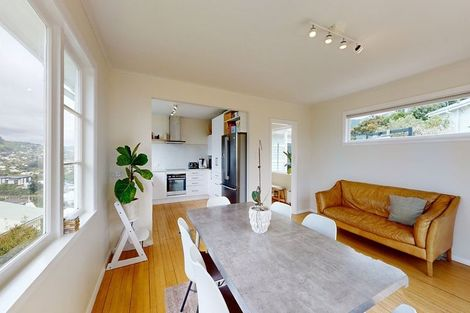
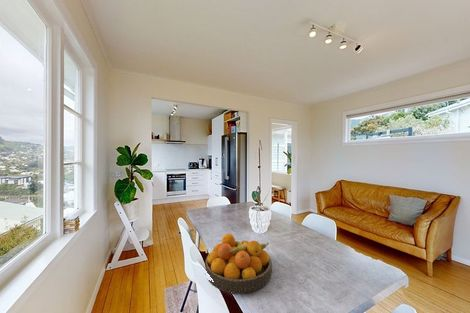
+ fruit bowl [204,233,273,294]
